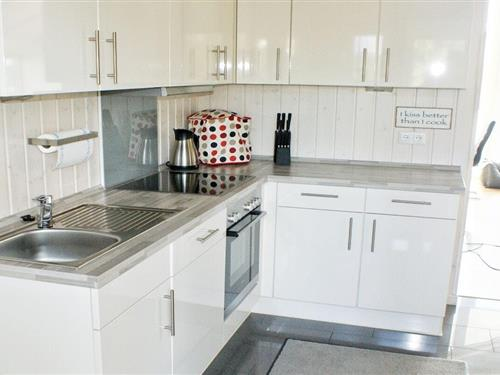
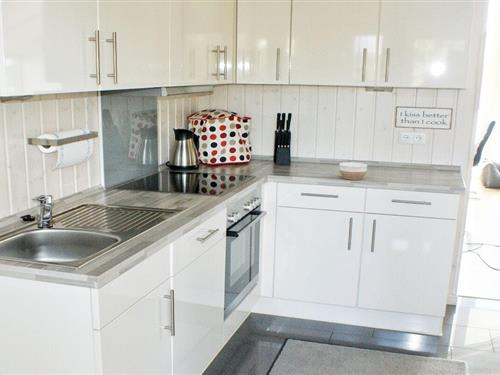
+ bowl [338,162,368,181]
